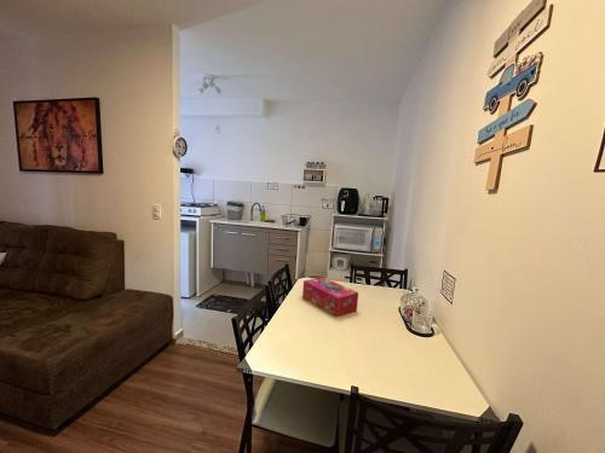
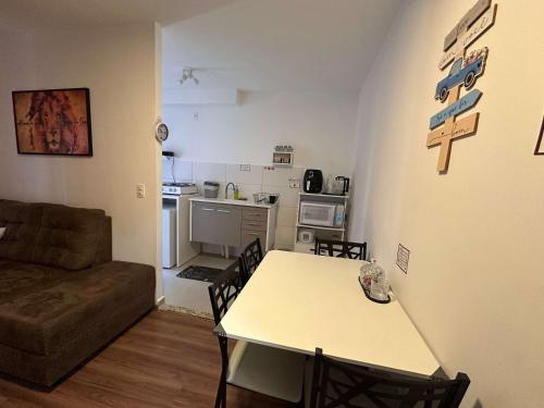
- tissue box [301,275,359,318]
